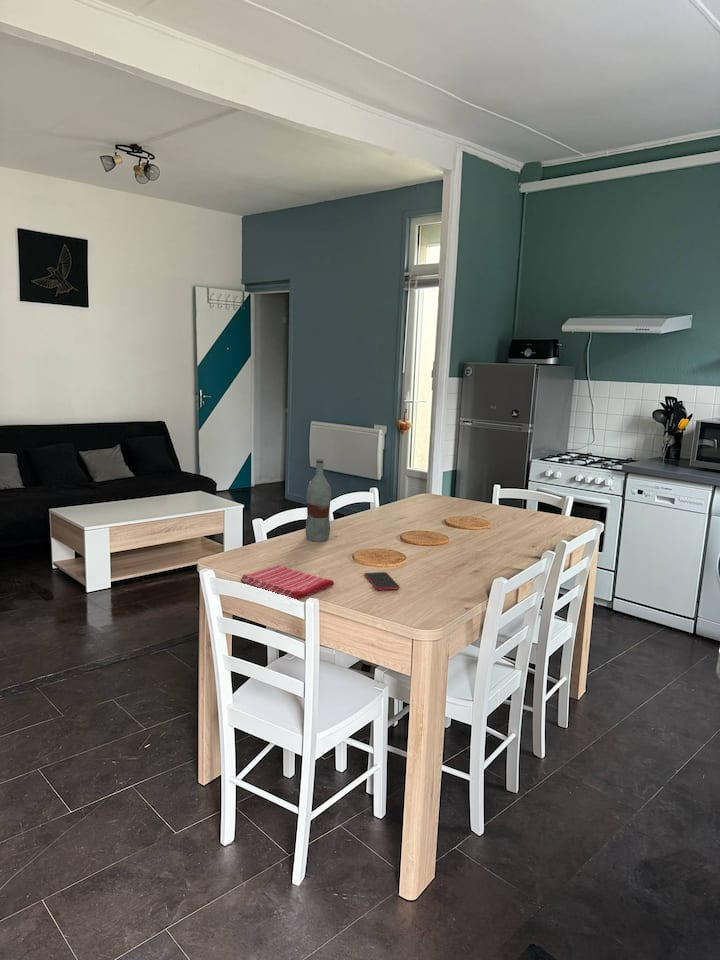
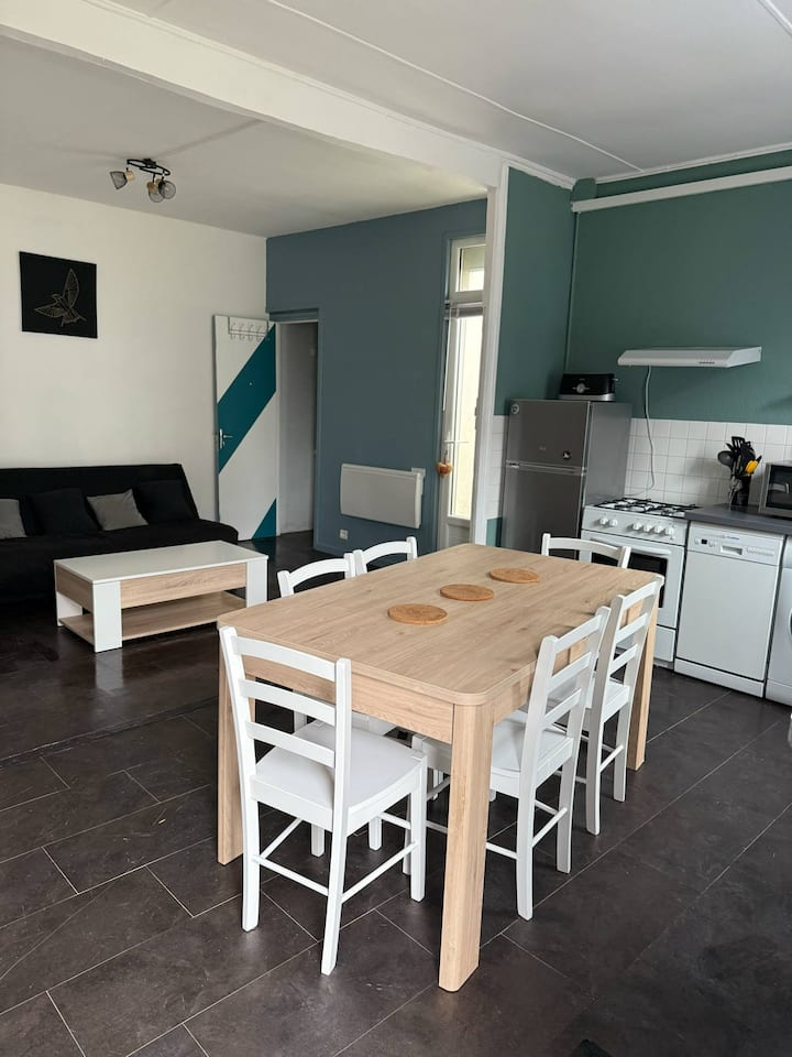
- dish towel [239,564,335,600]
- bottle [304,459,332,543]
- smartphone [364,571,401,591]
